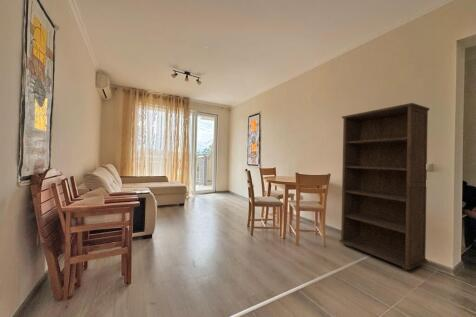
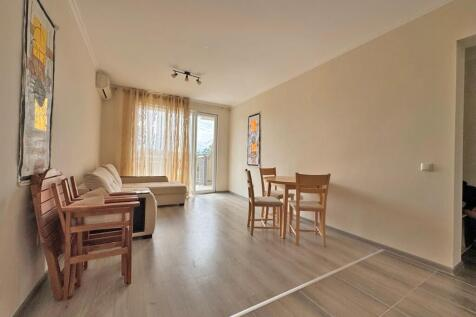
- bookcase [338,102,430,272]
